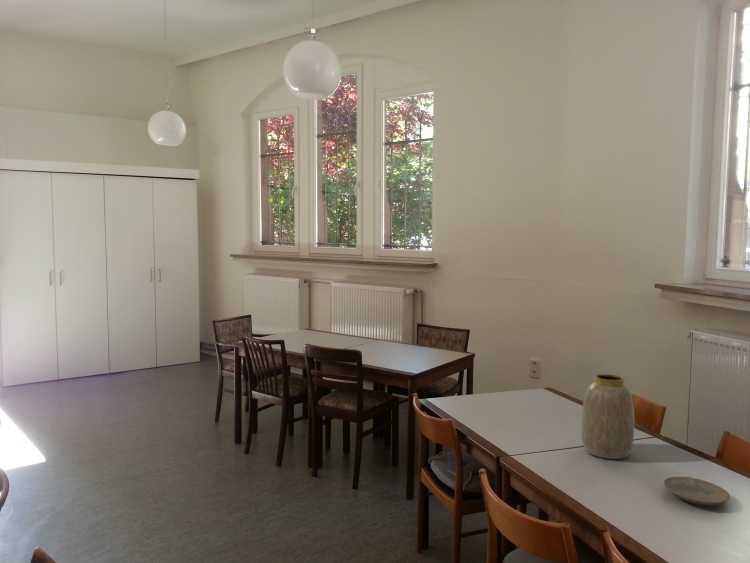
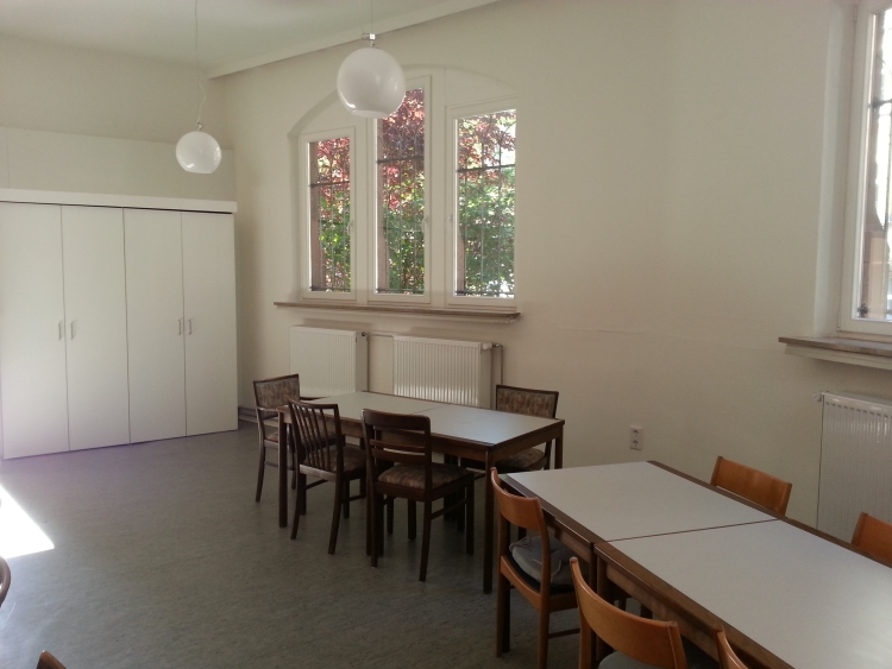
- vase [580,373,635,460]
- plate [663,476,731,506]
